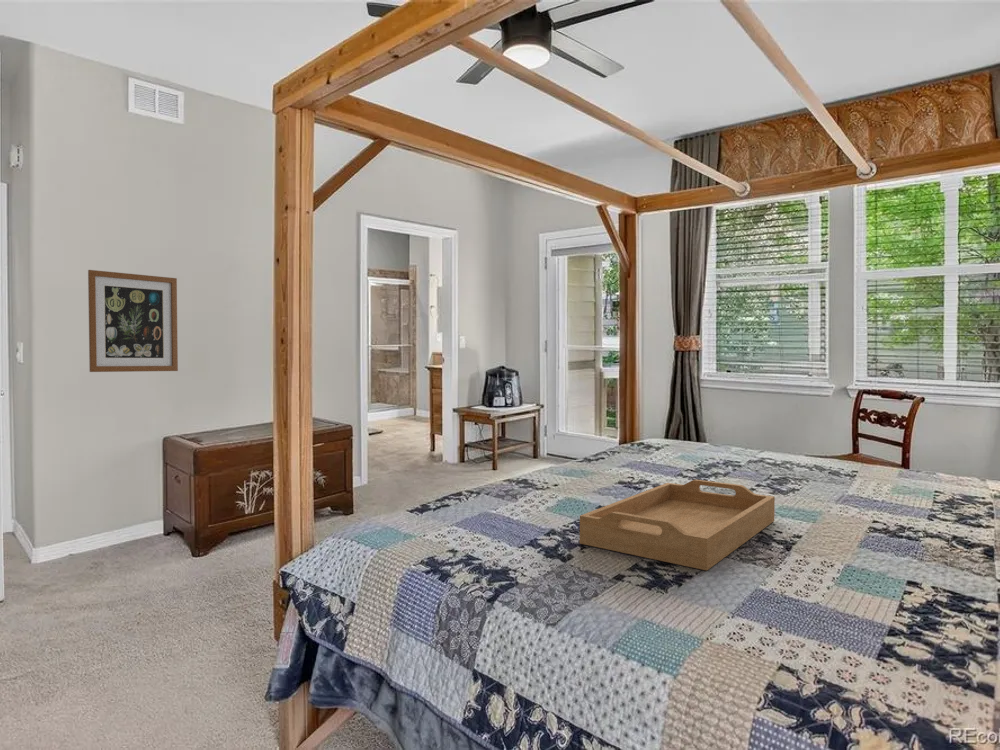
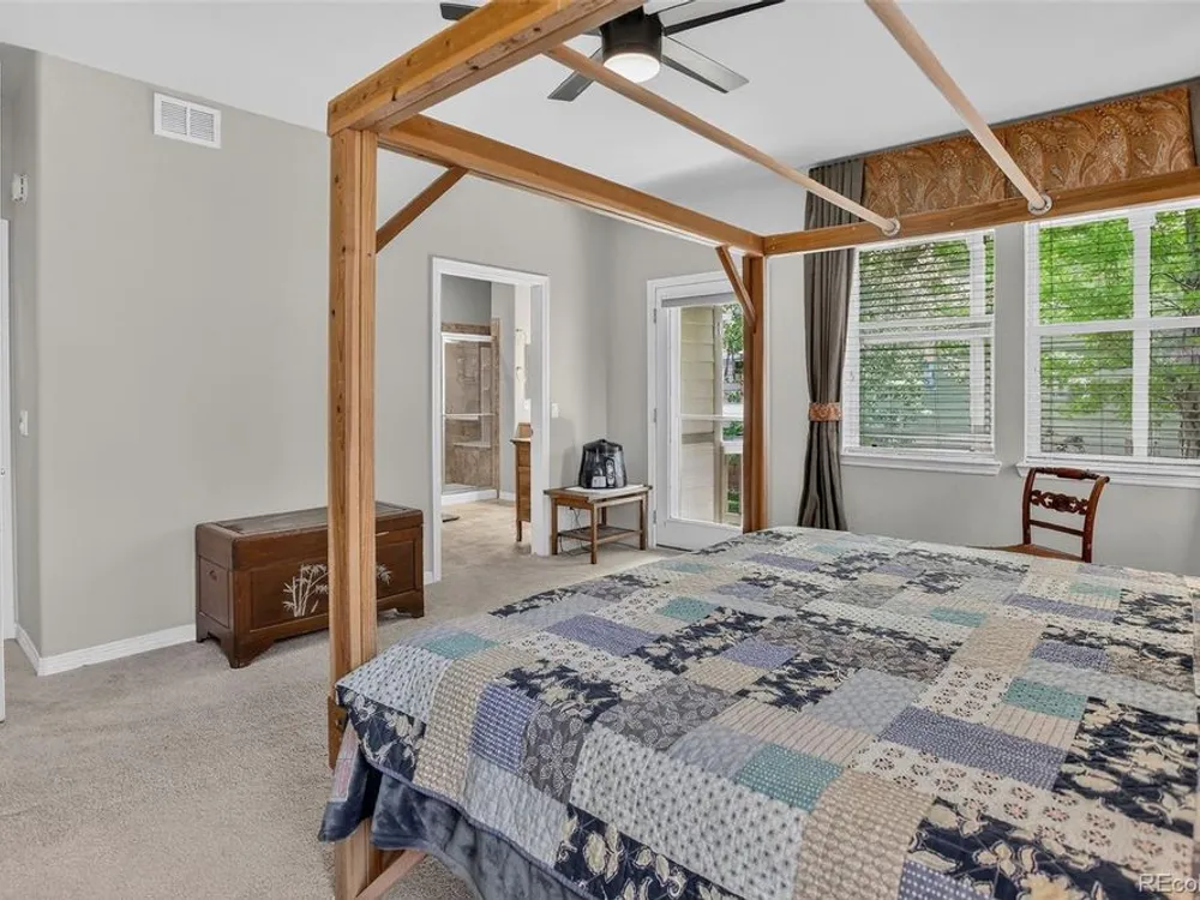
- wall art [87,269,179,373]
- serving tray [579,479,776,571]
